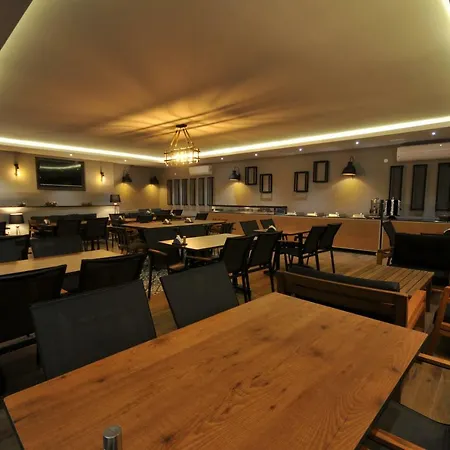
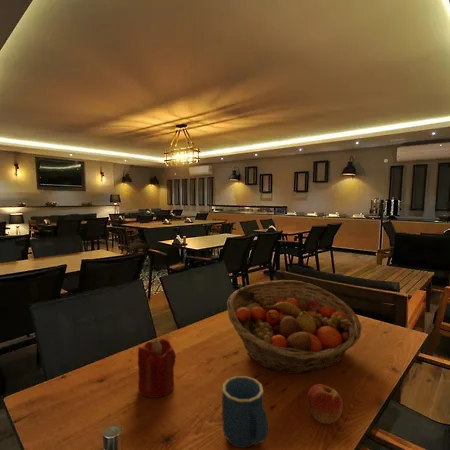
+ fruit basket [226,279,363,375]
+ apple [306,383,344,425]
+ mug [221,375,269,449]
+ candle [137,338,177,399]
